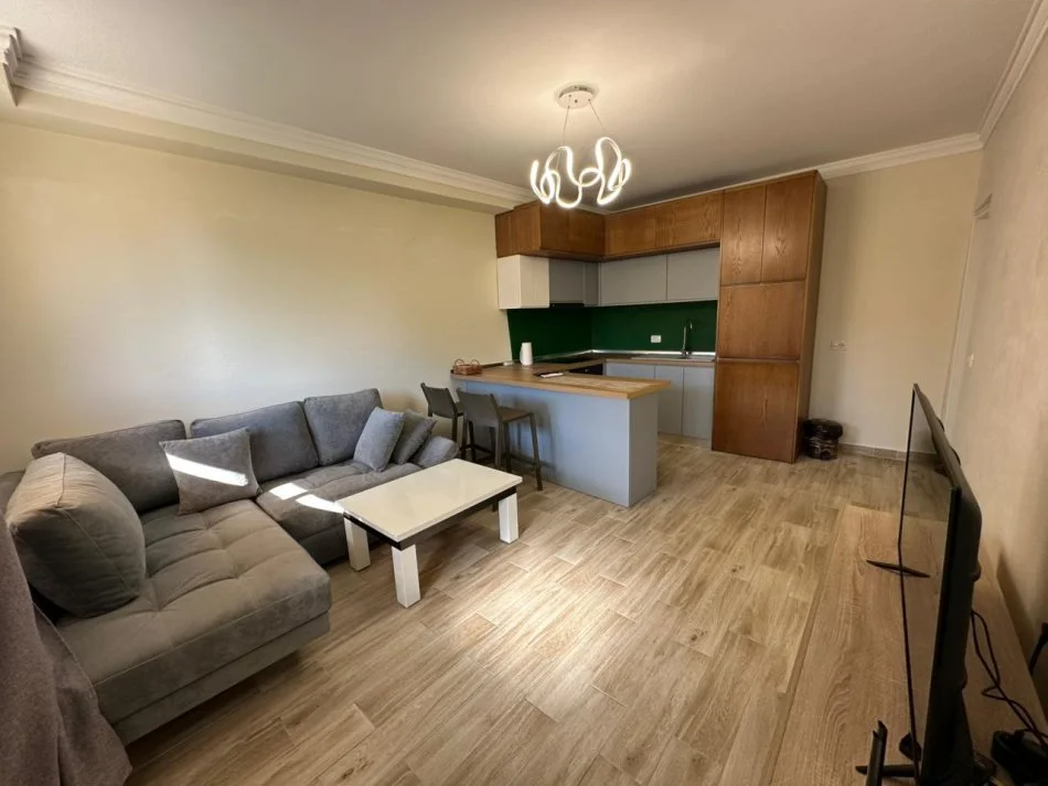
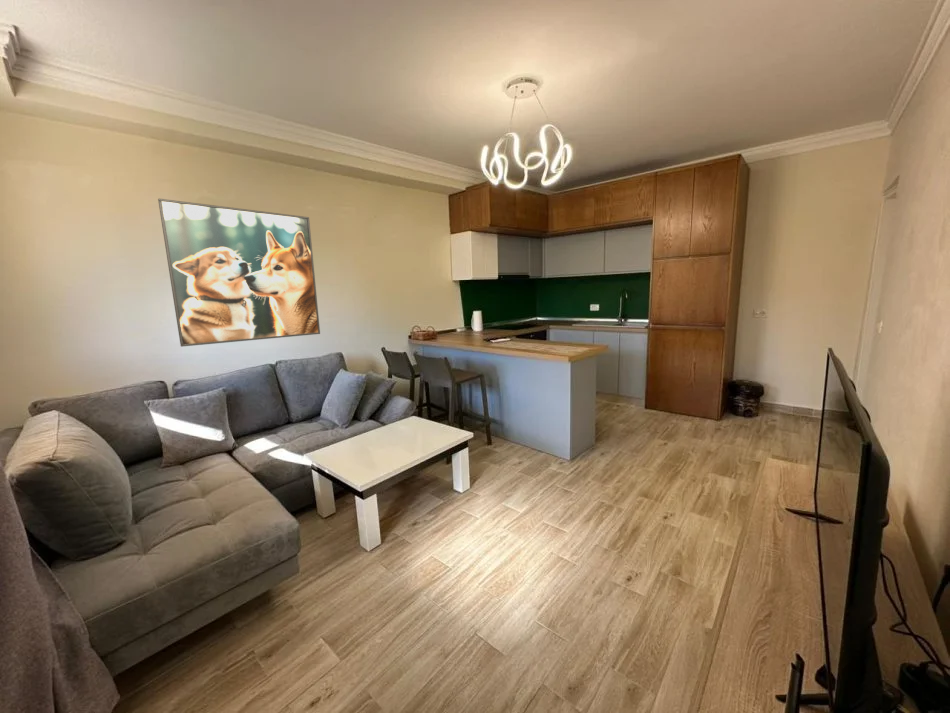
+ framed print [157,198,321,348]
